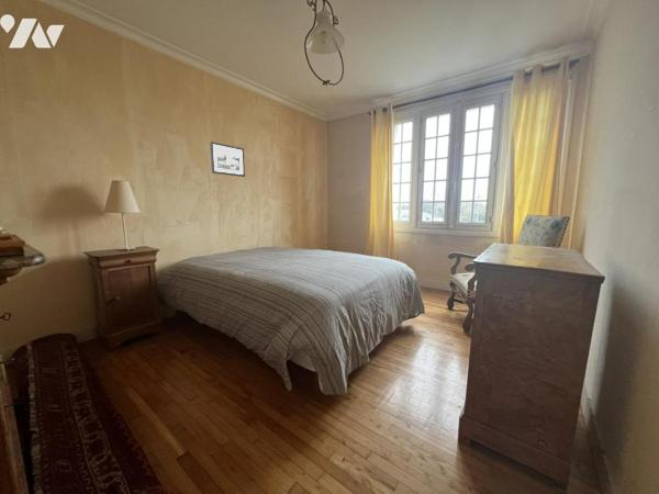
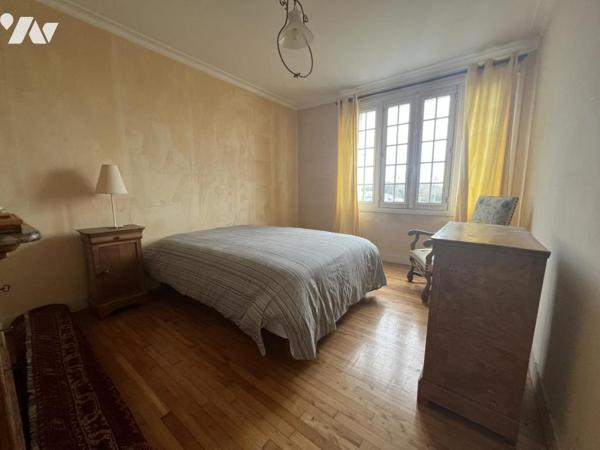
- picture frame [209,141,246,178]
